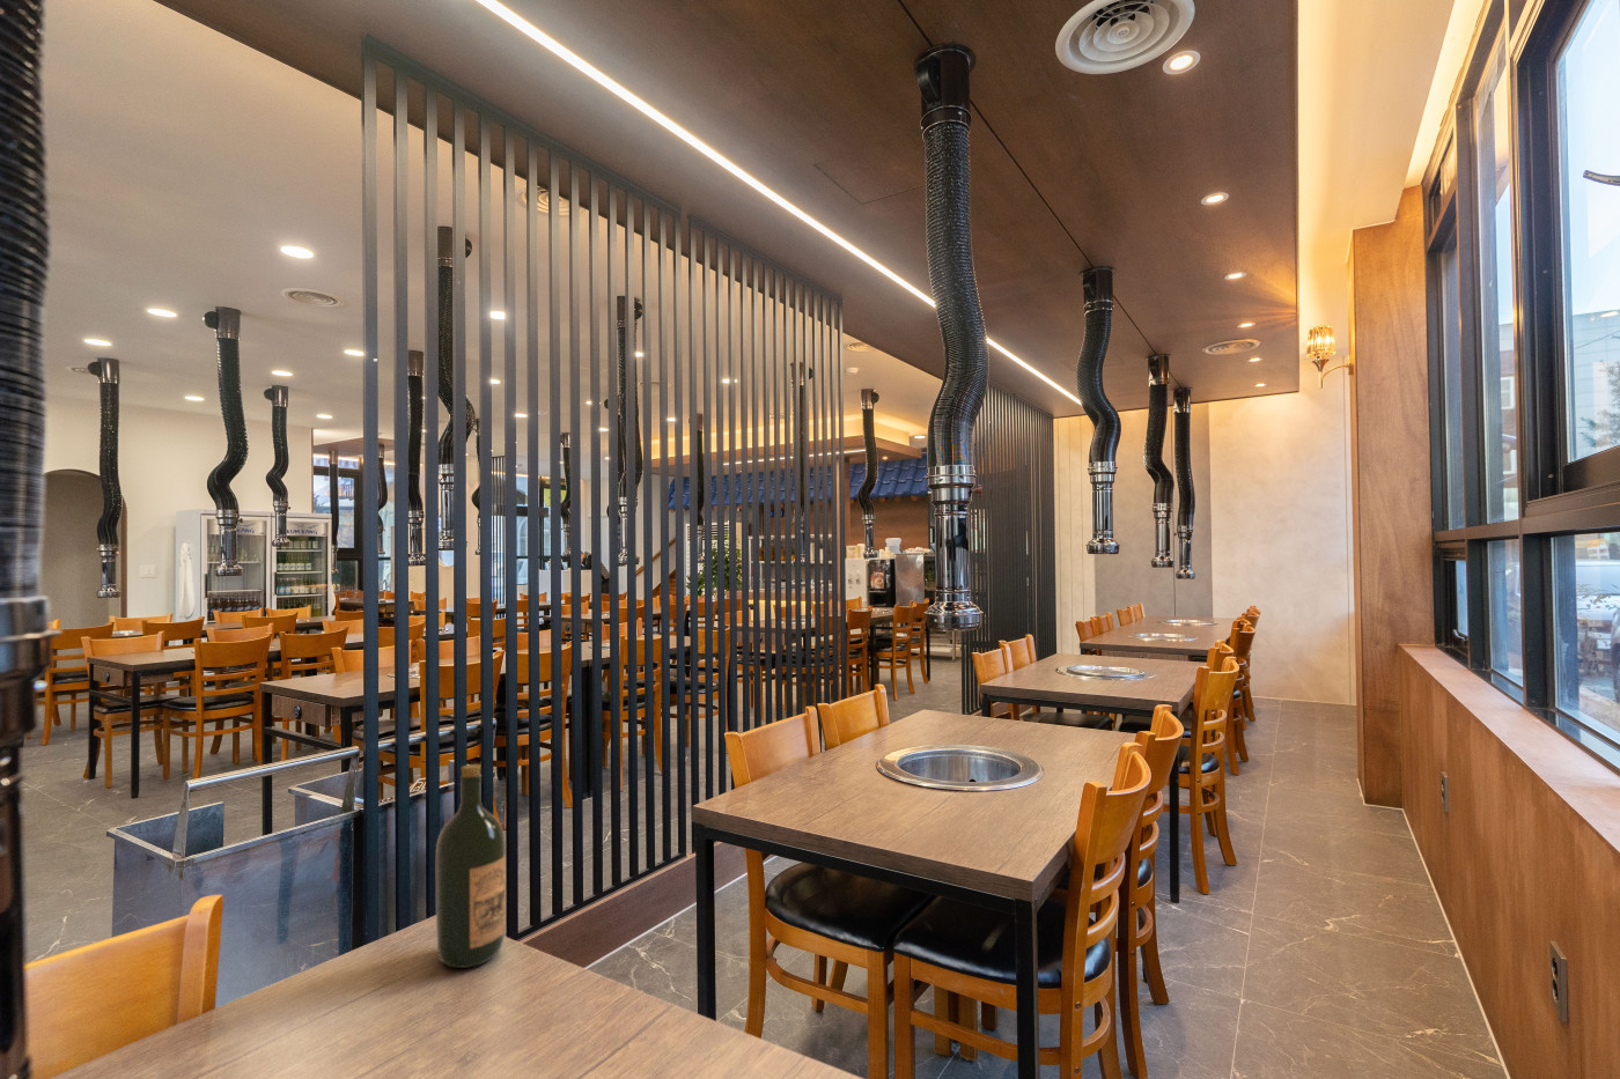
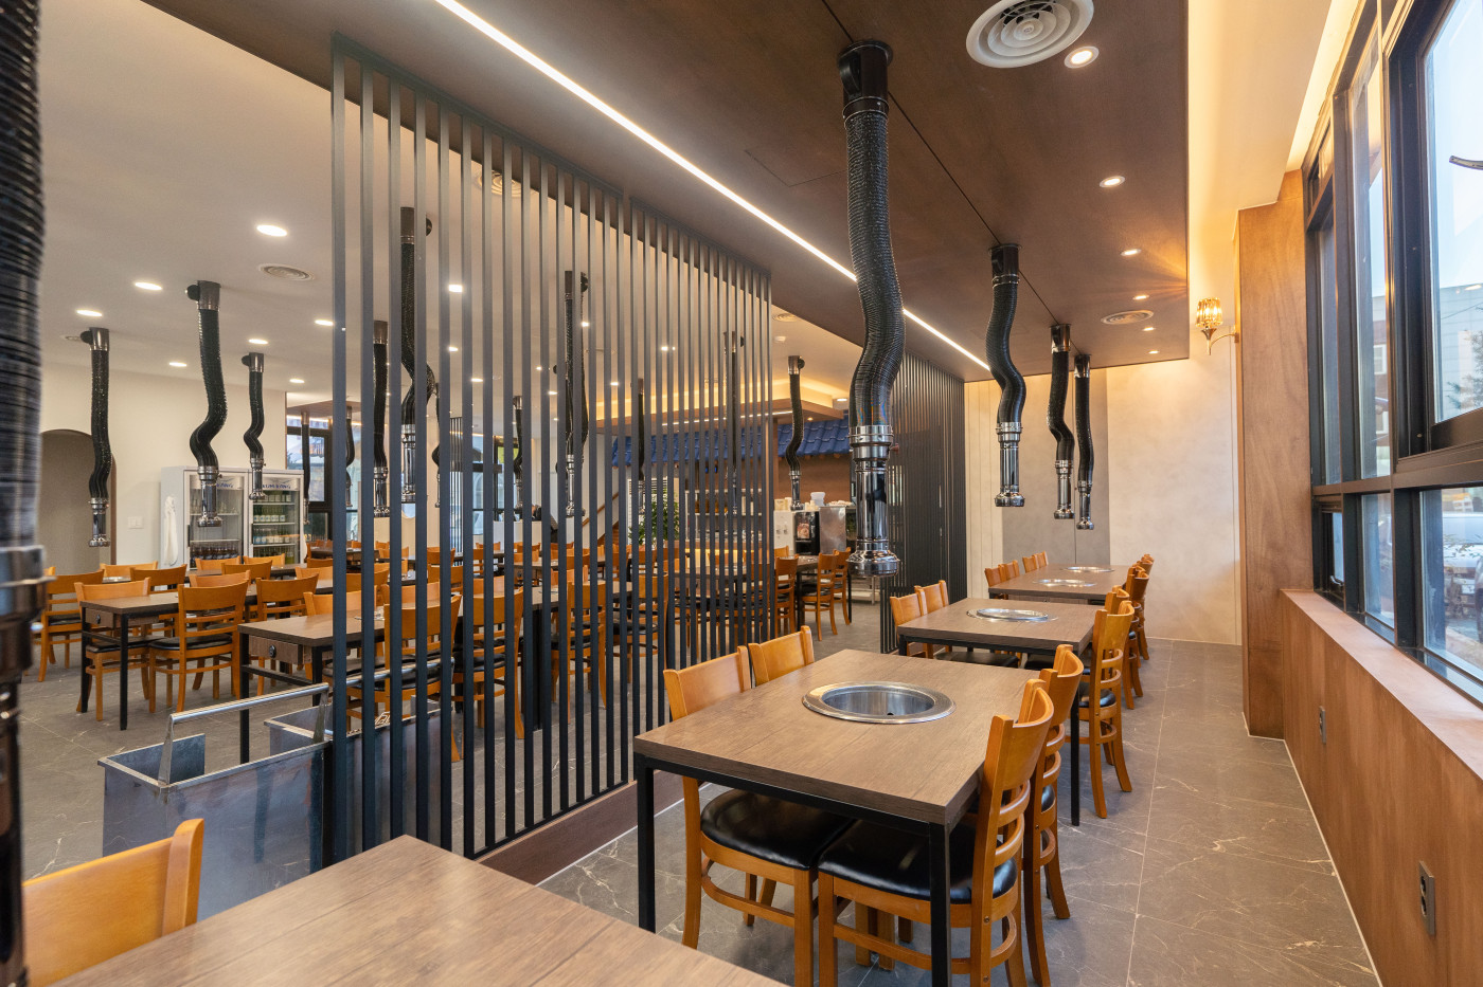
- wine bottle [435,763,507,969]
